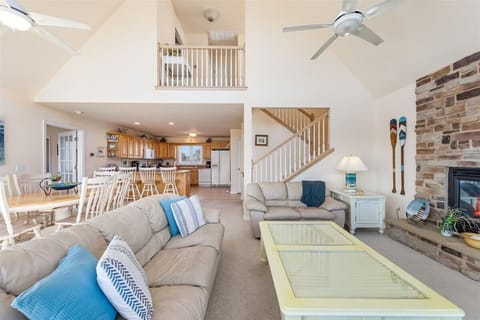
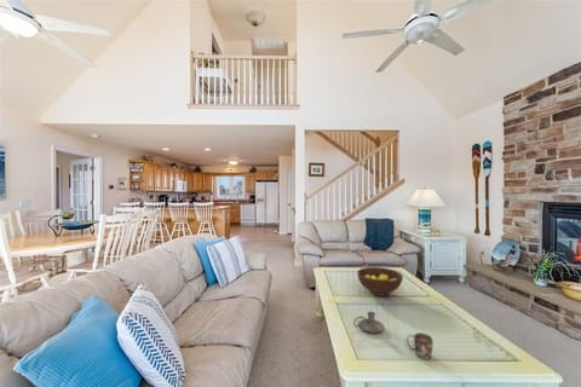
+ fruit bowl [356,266,404,298]
+ mug [405,331,435,360]
+ candle holder [352,311,385,334]
